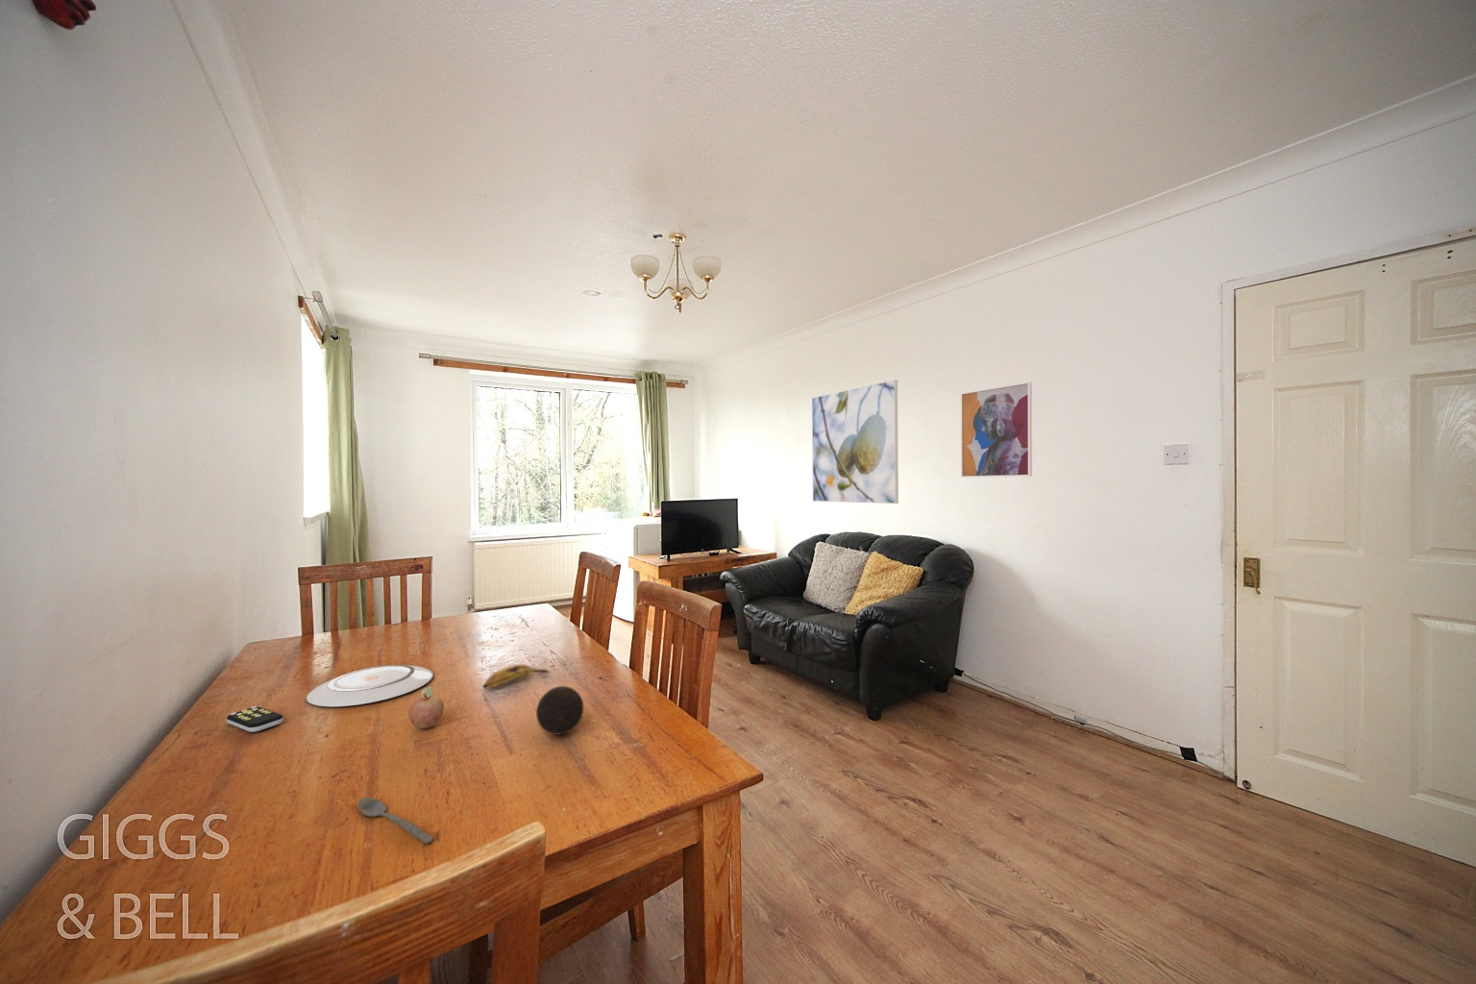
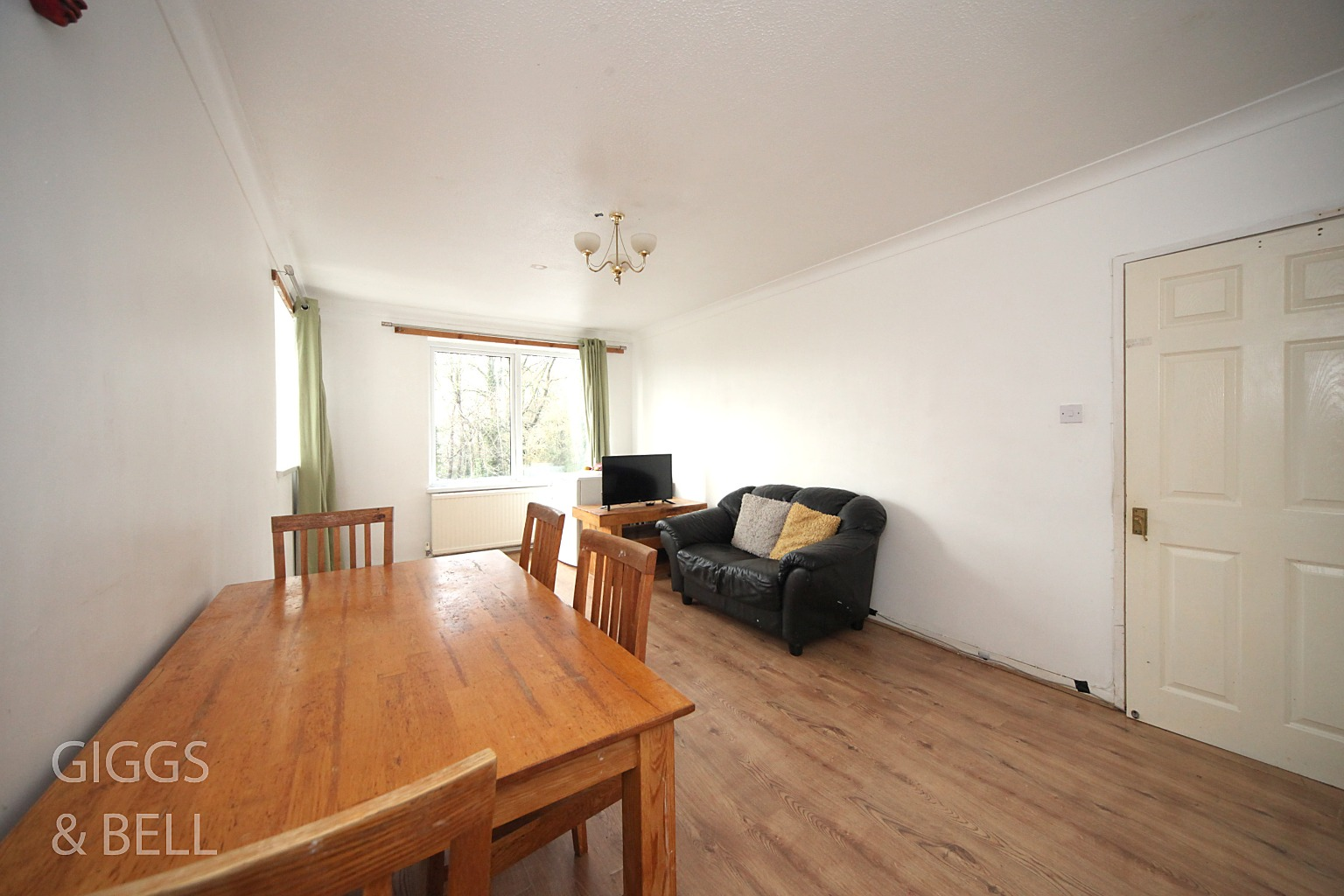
- remote control [226,705,284,734]
- spoon [357,796,434,843]
- fruit [407,685,445,729]
- decorative ball [535,685,584,736]
- plate [305,664,434,707]
- banana [481,663,551,690]
- wall art [960,380,1033,479]
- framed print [812,379,899,504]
